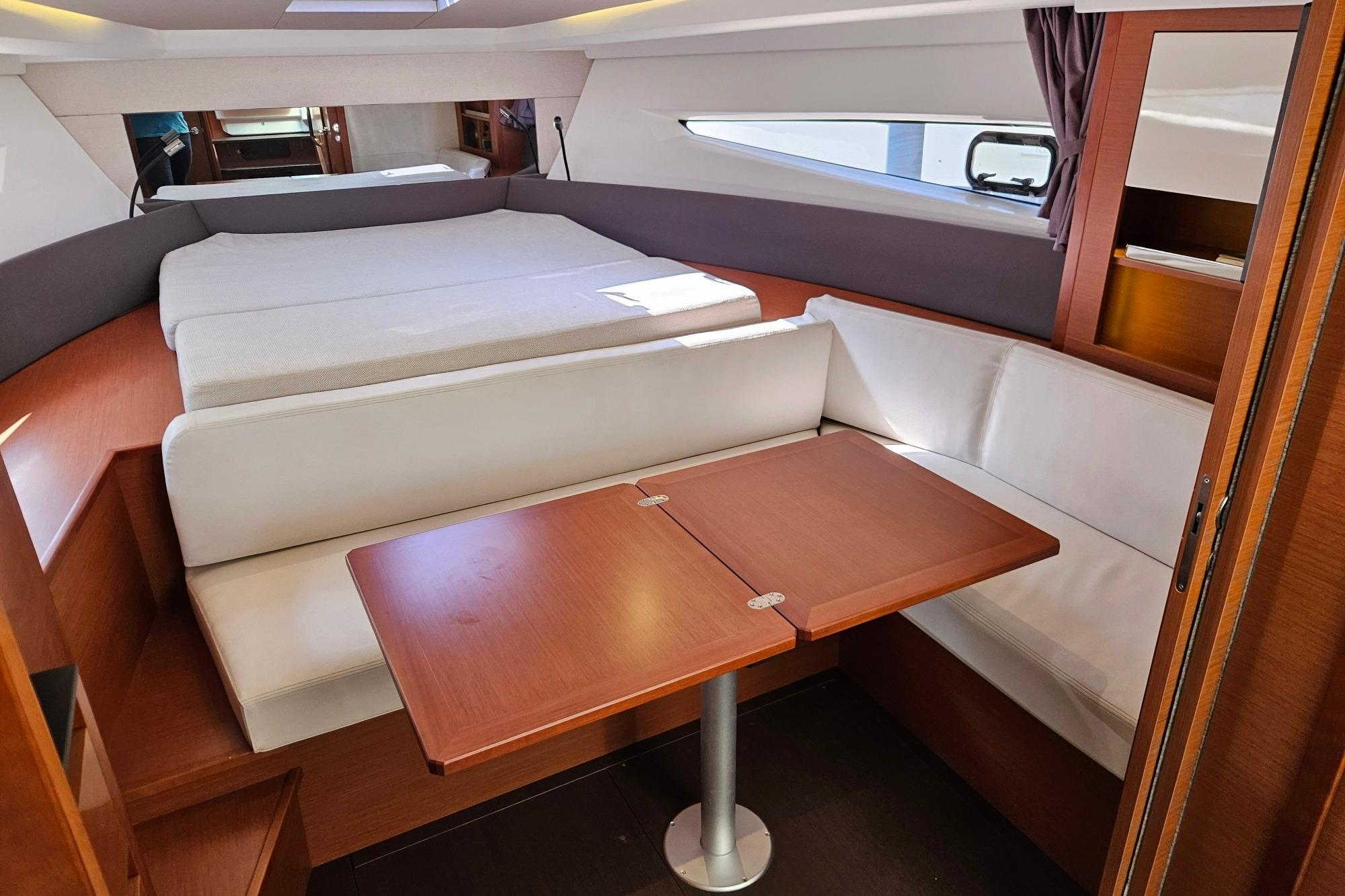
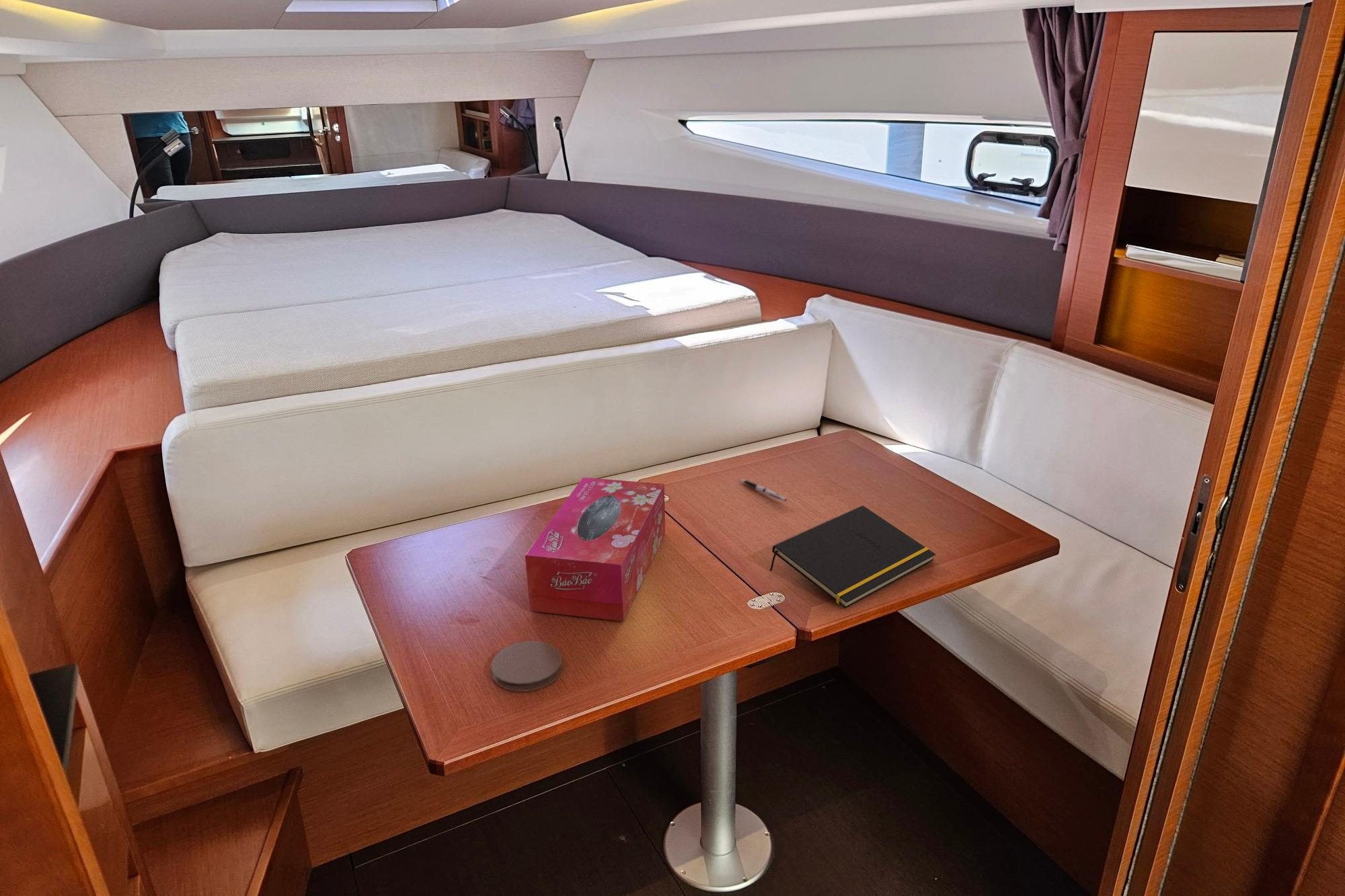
+ tissue box [525,477,666,622]
+ coaster [490,640,564,692]
+ pen [739,479,787,502]
+ notepad [769,505,936,609]
